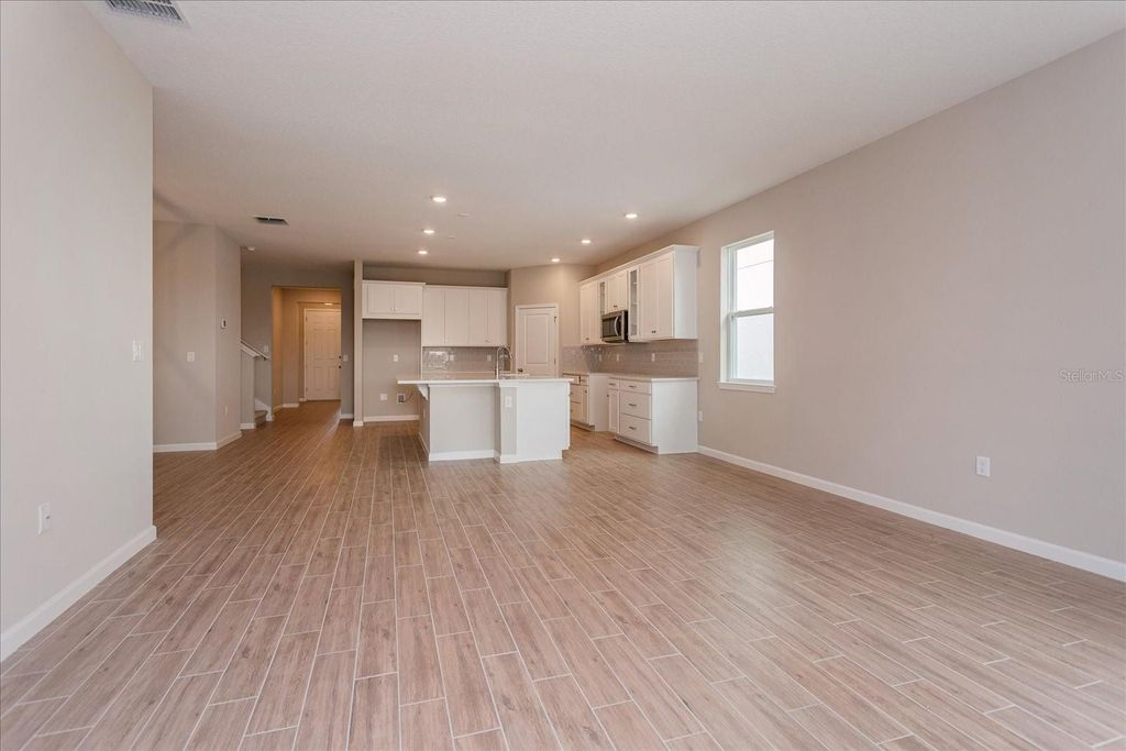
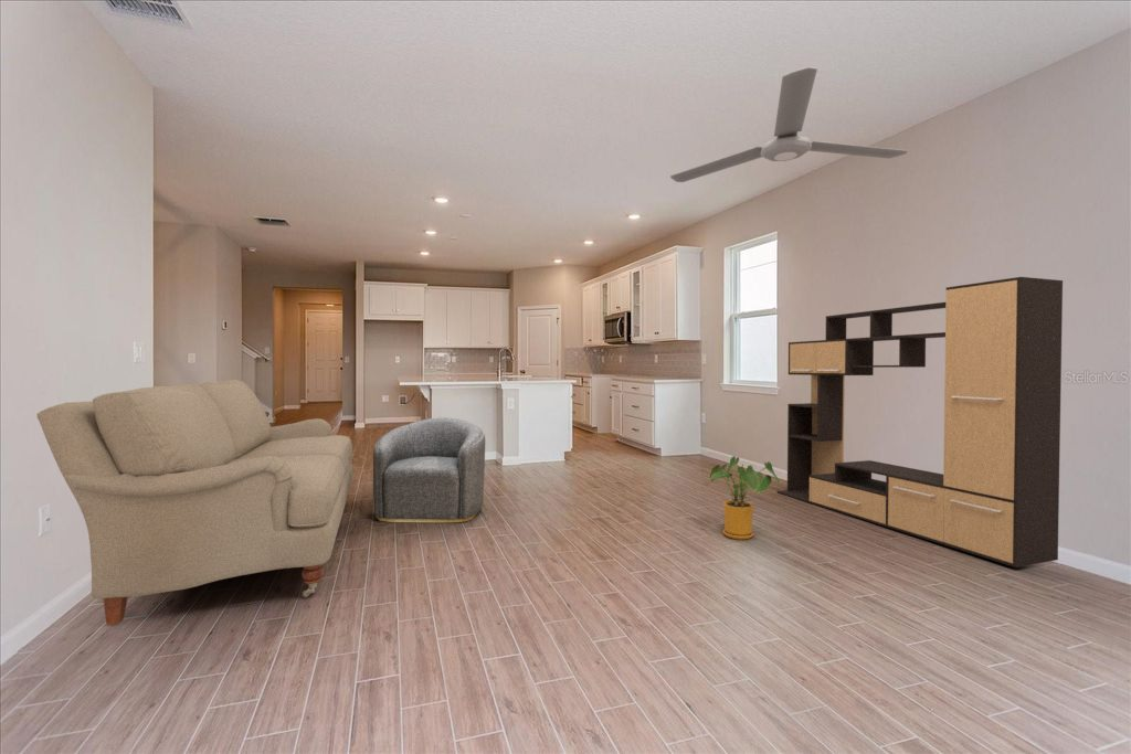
+ ceiling fan [669,66,909,183]
+ sofa [35,379,355,627]
+ media console [776,276,1064,569]
+ armchair [372,416,486,523]
+ house plant [709,455,780,541]
